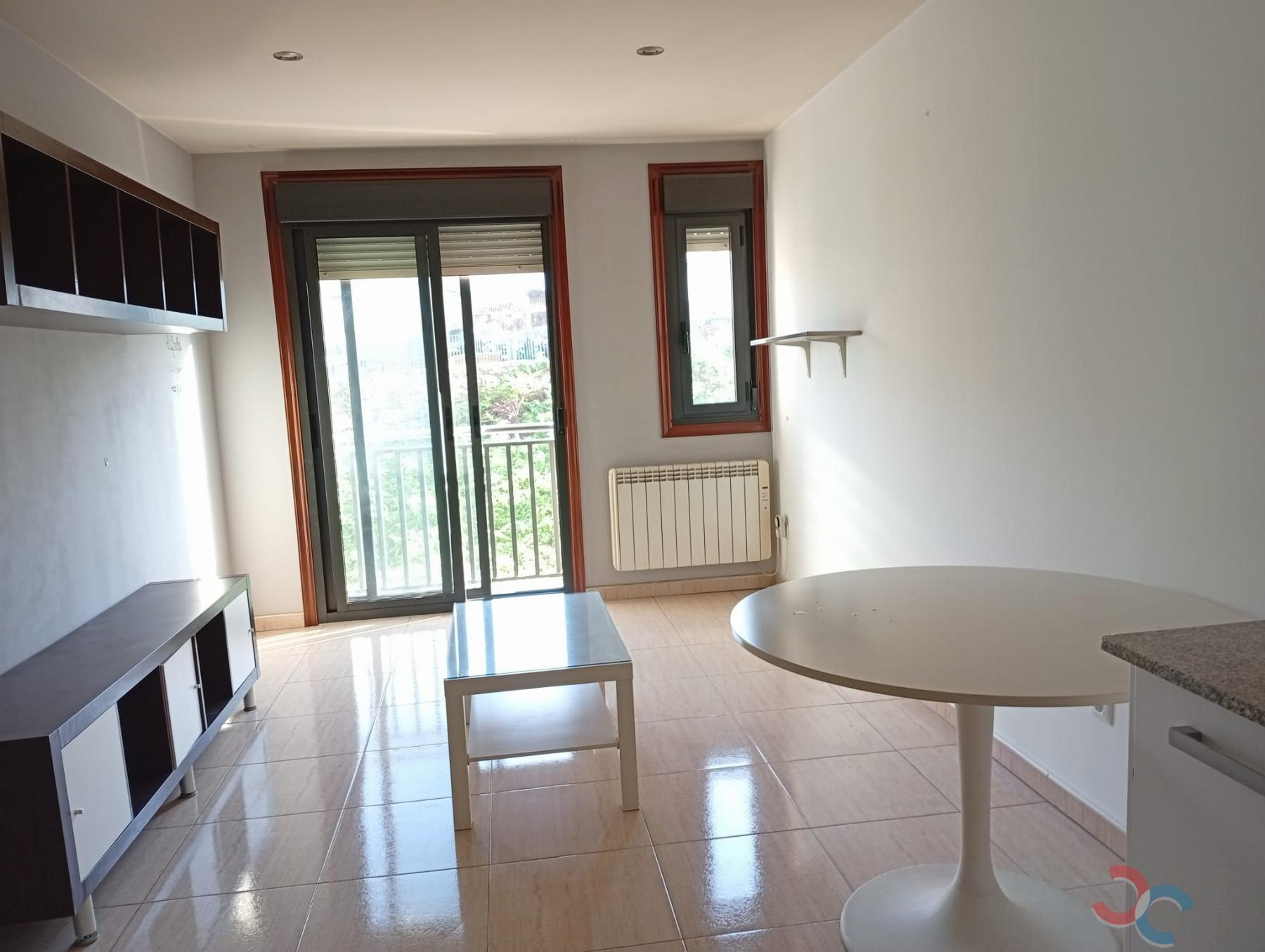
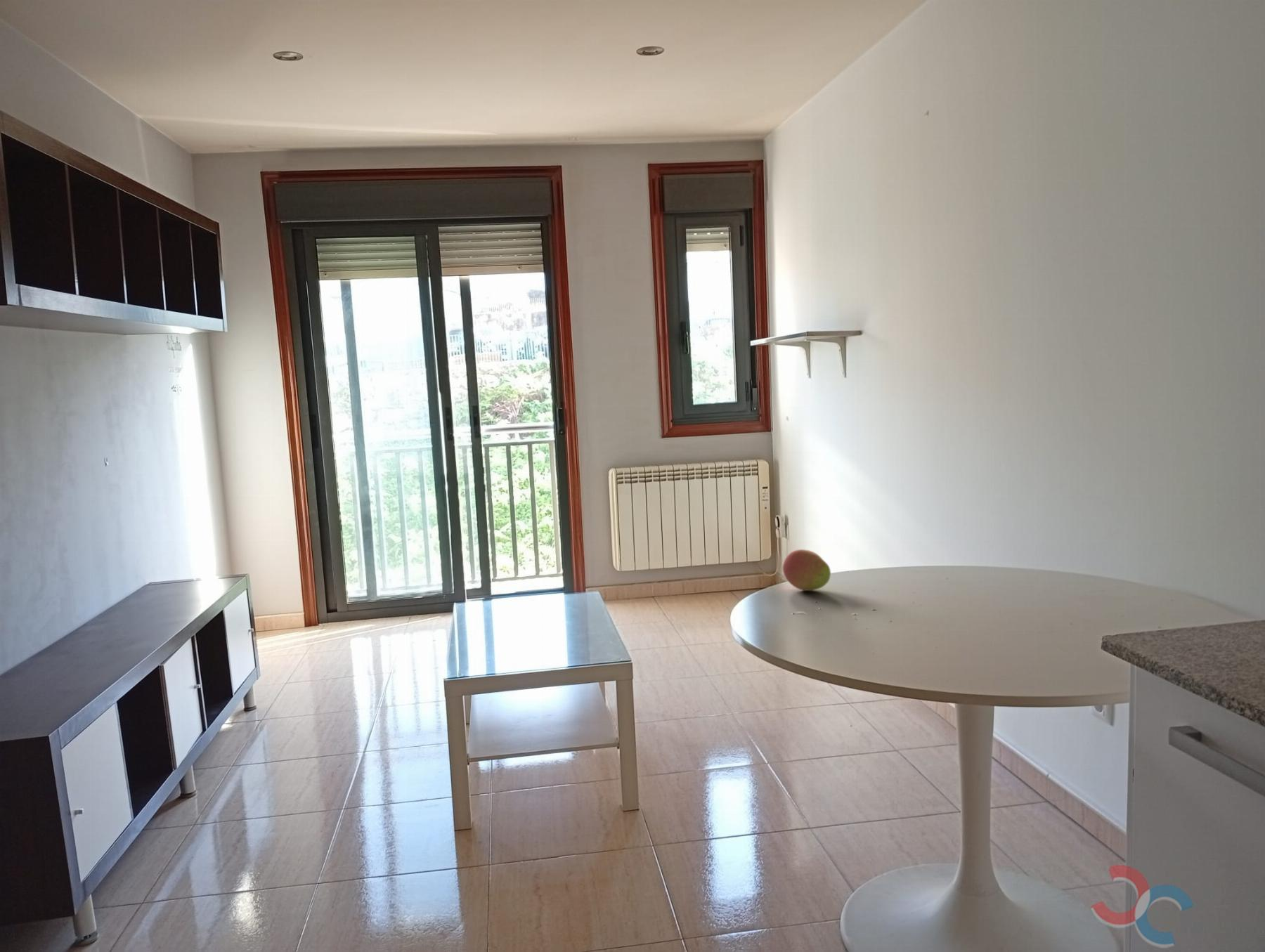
+ fruit [782,549,831,592]
